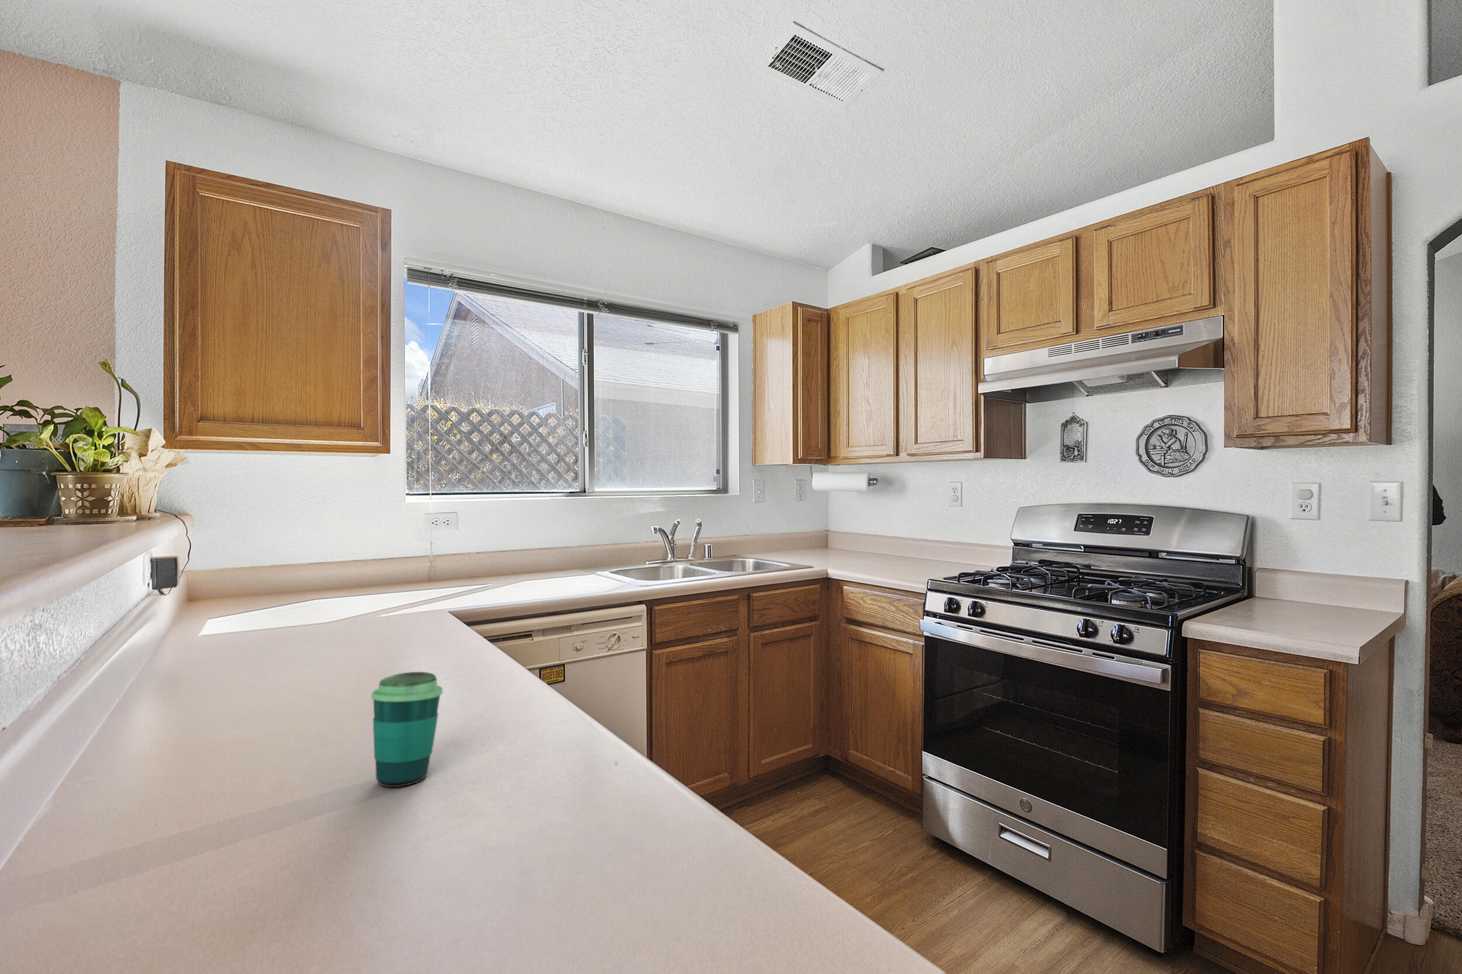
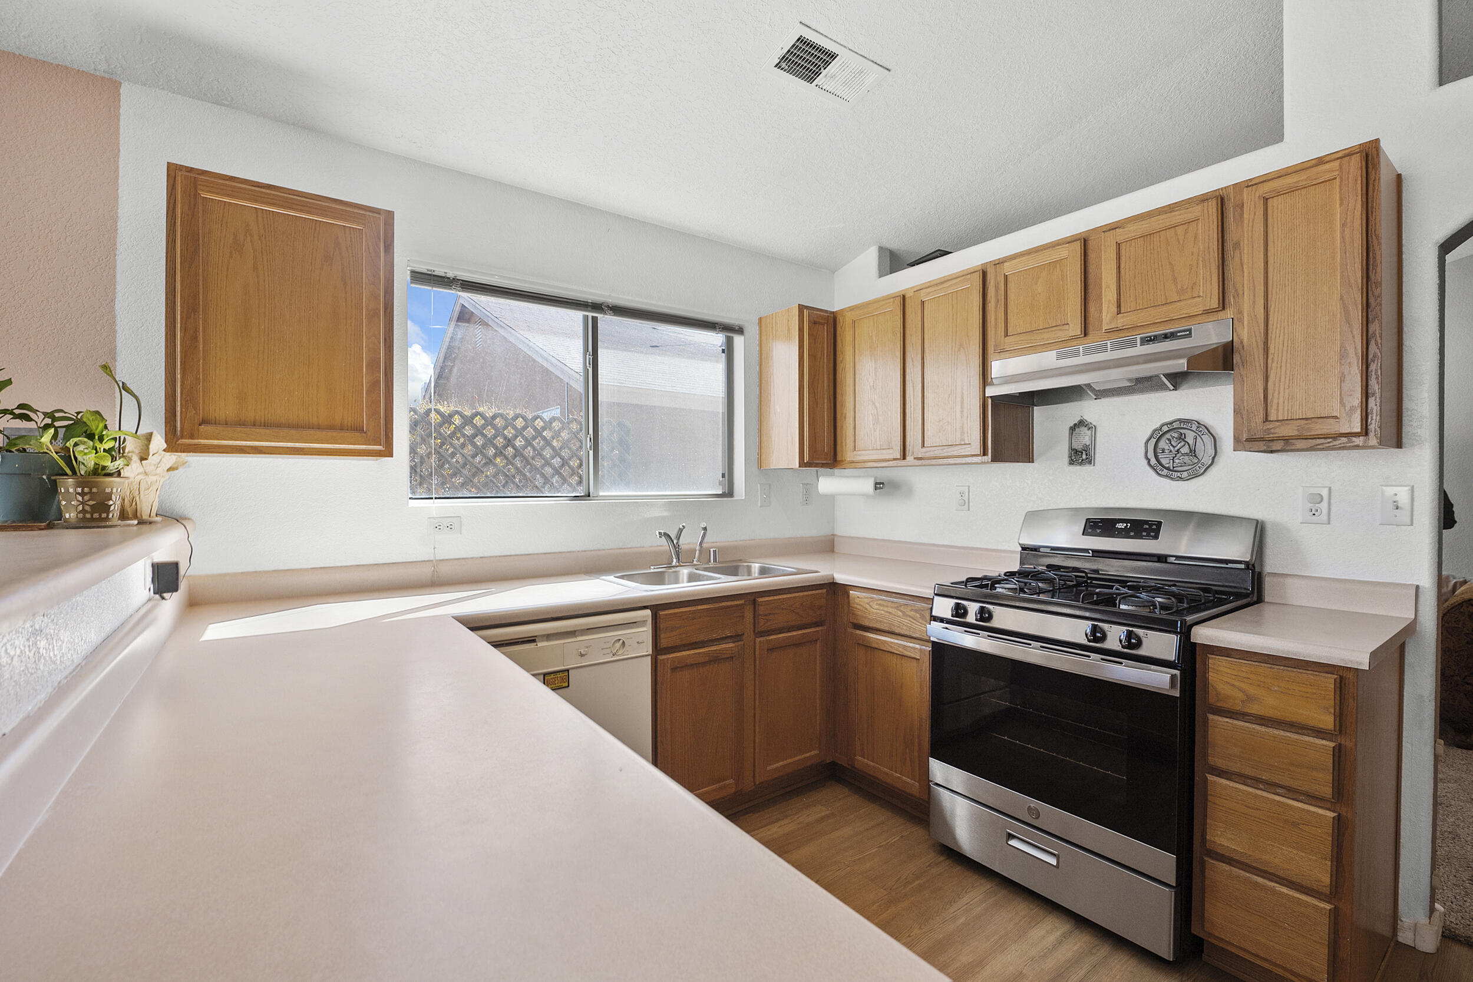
- cup [371,672,444,788]
